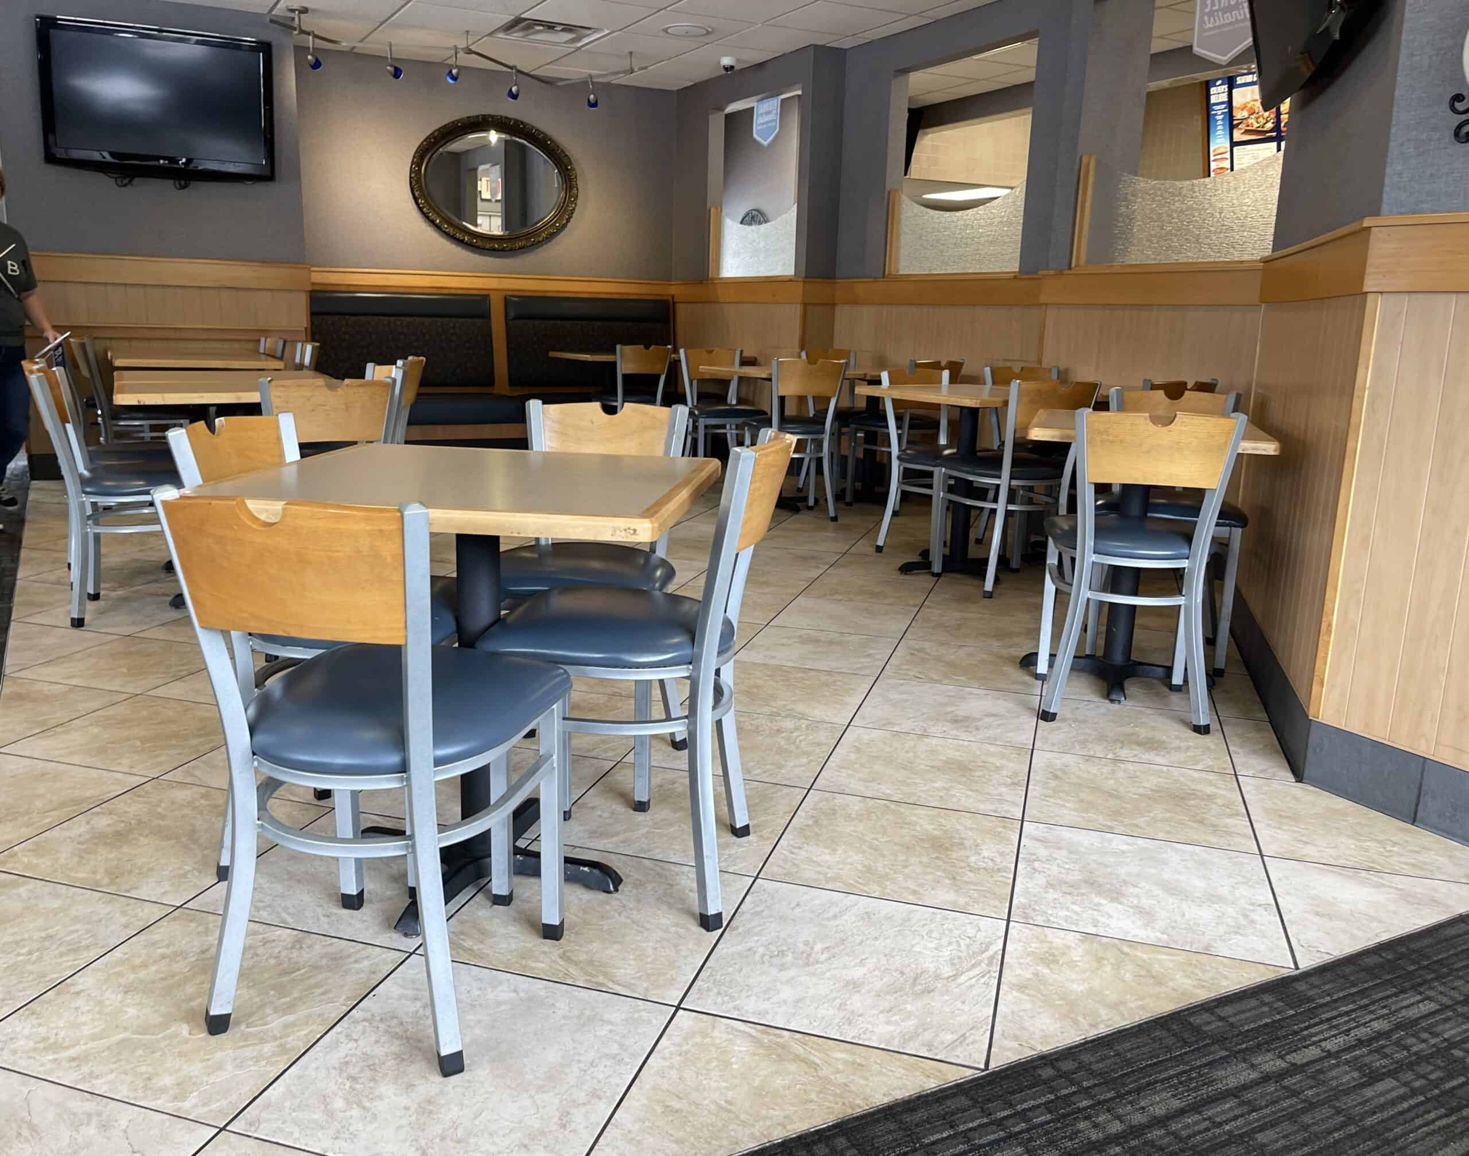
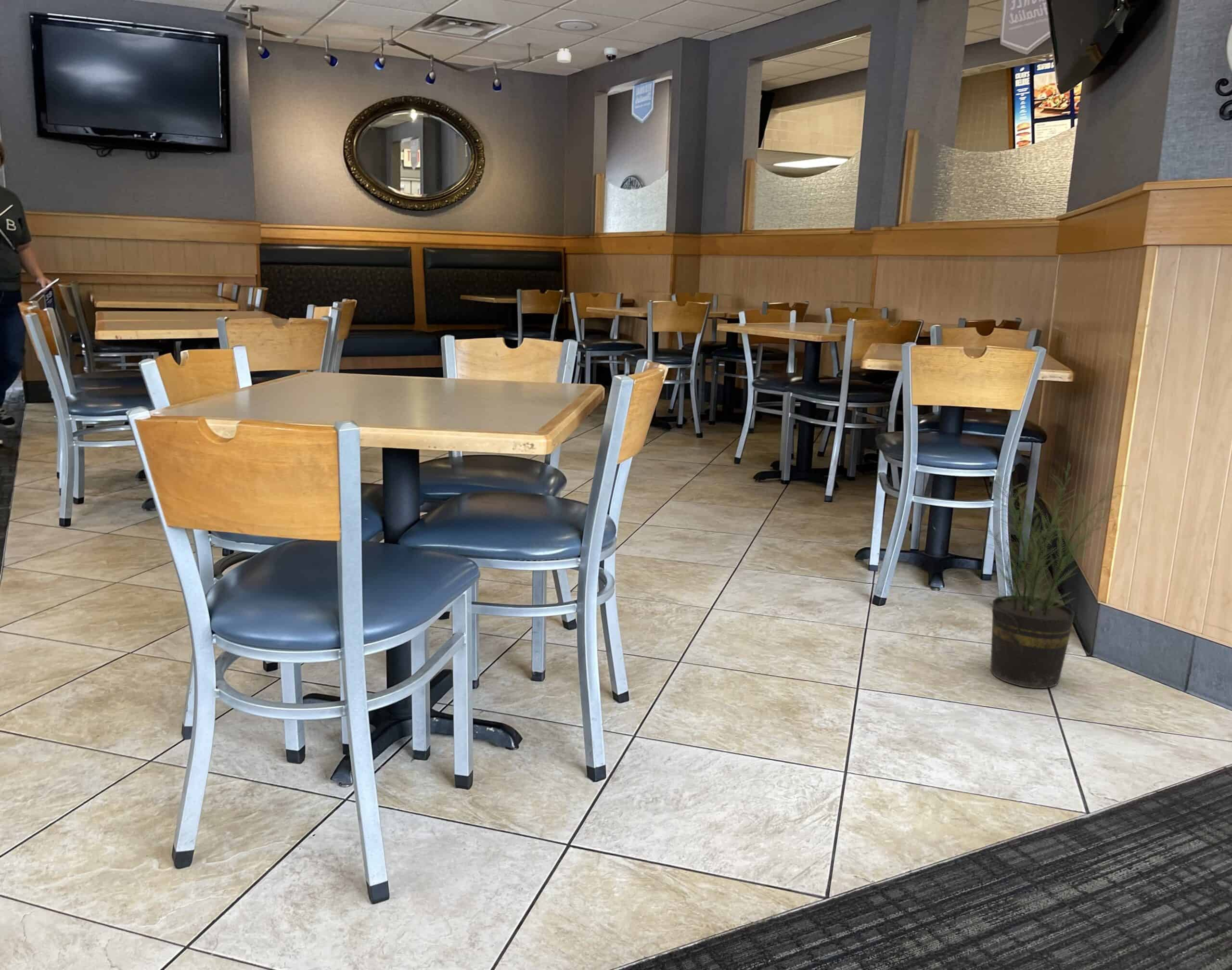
+ potted plant [978,461,1128,689]
+ smoke detector [556,48,572,64]
